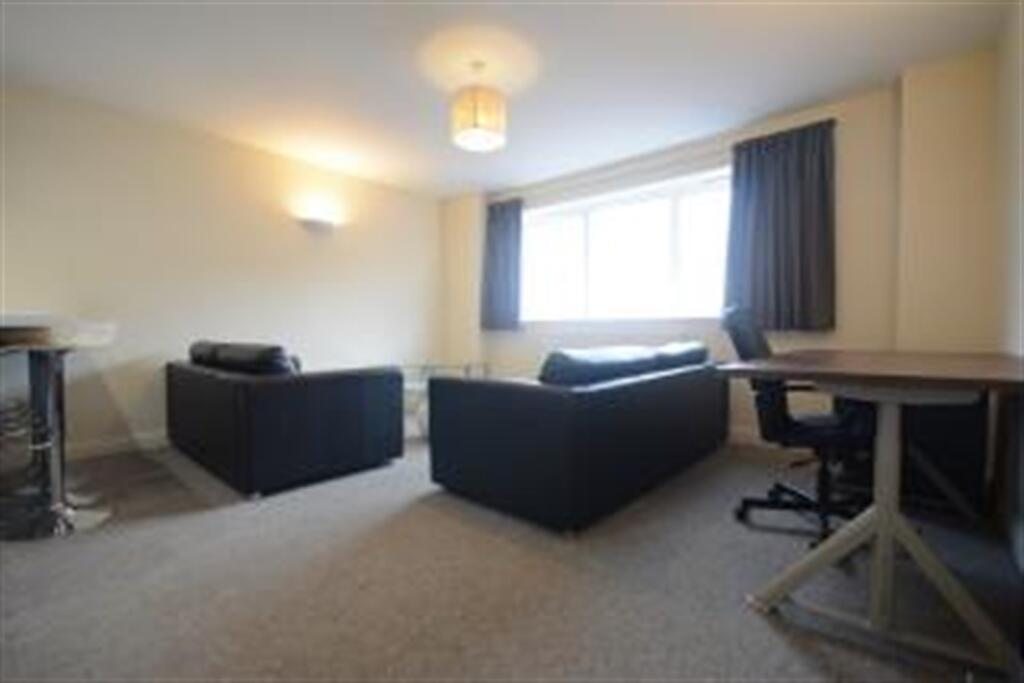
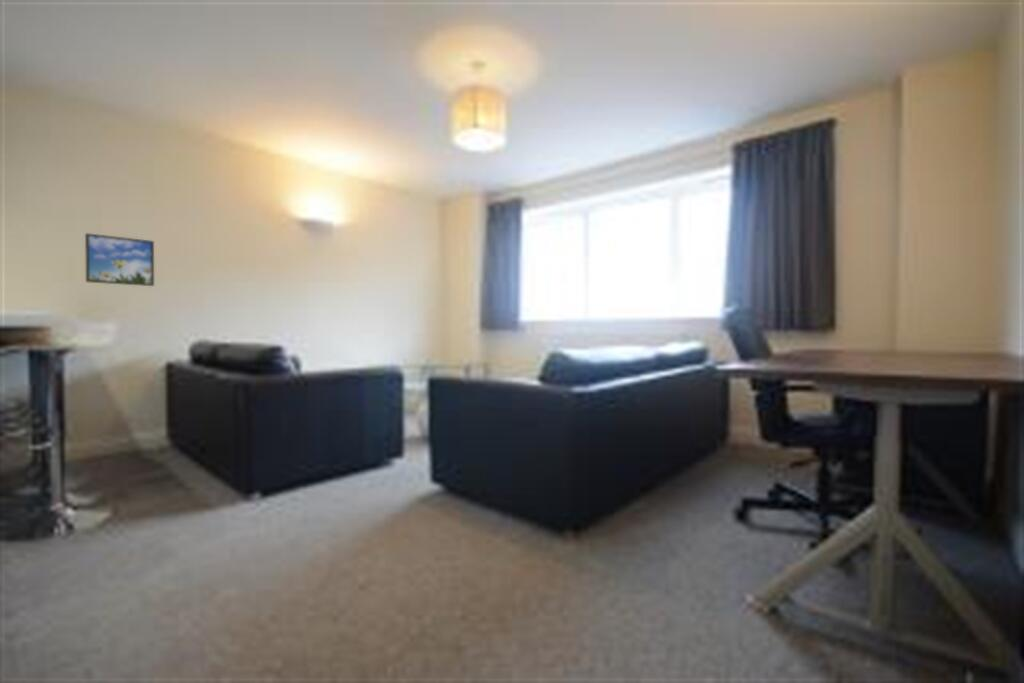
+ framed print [84,232,155,287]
